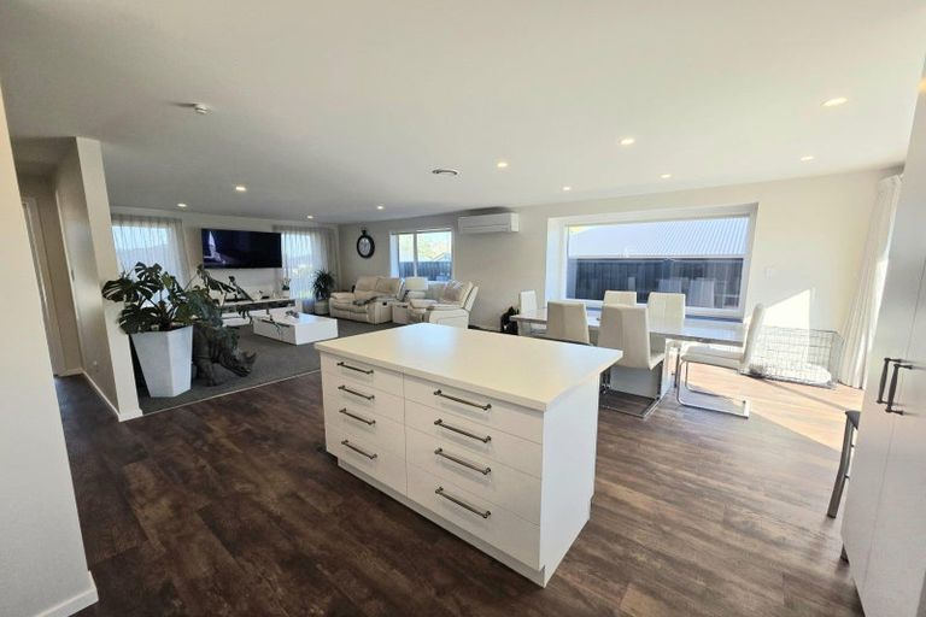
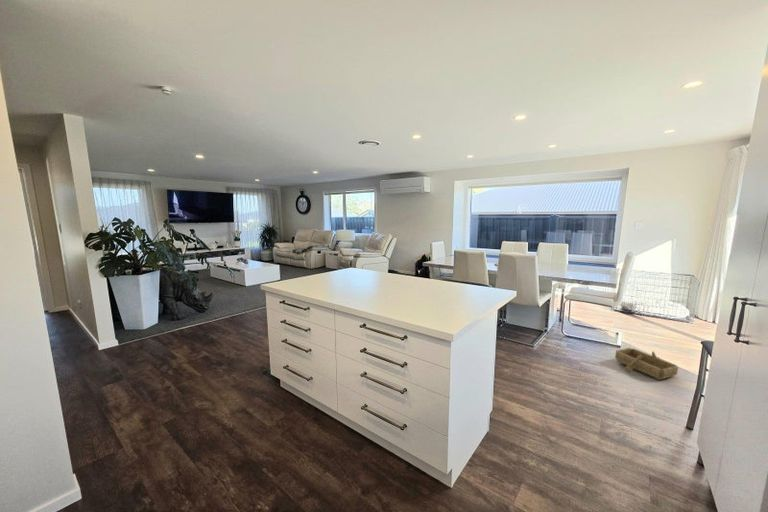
+ wooden boat [614,347,679,381]
